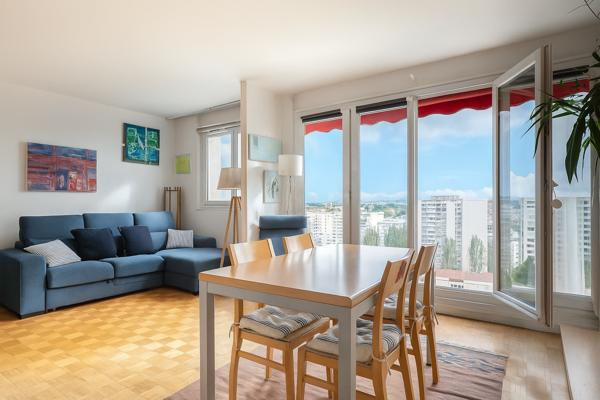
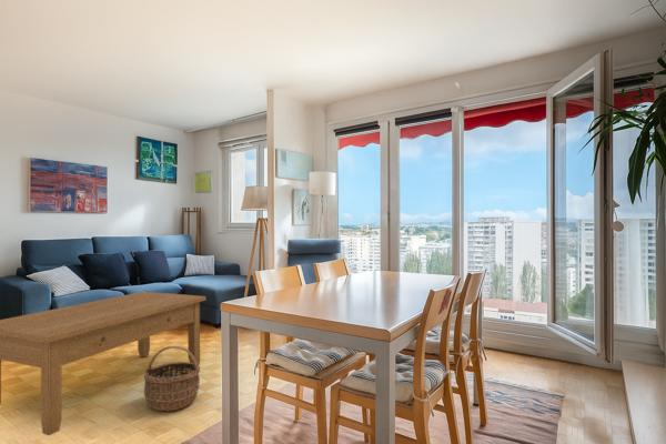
+ wicker basket [143,344,201,413]
+ coffee table [0,291,206,436]
